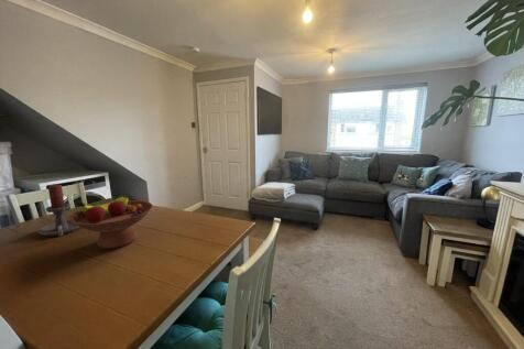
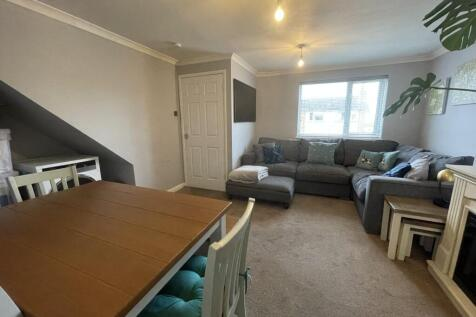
- fruit bowl [68,195,153,250]
- candle holder [37,183,80,237]
